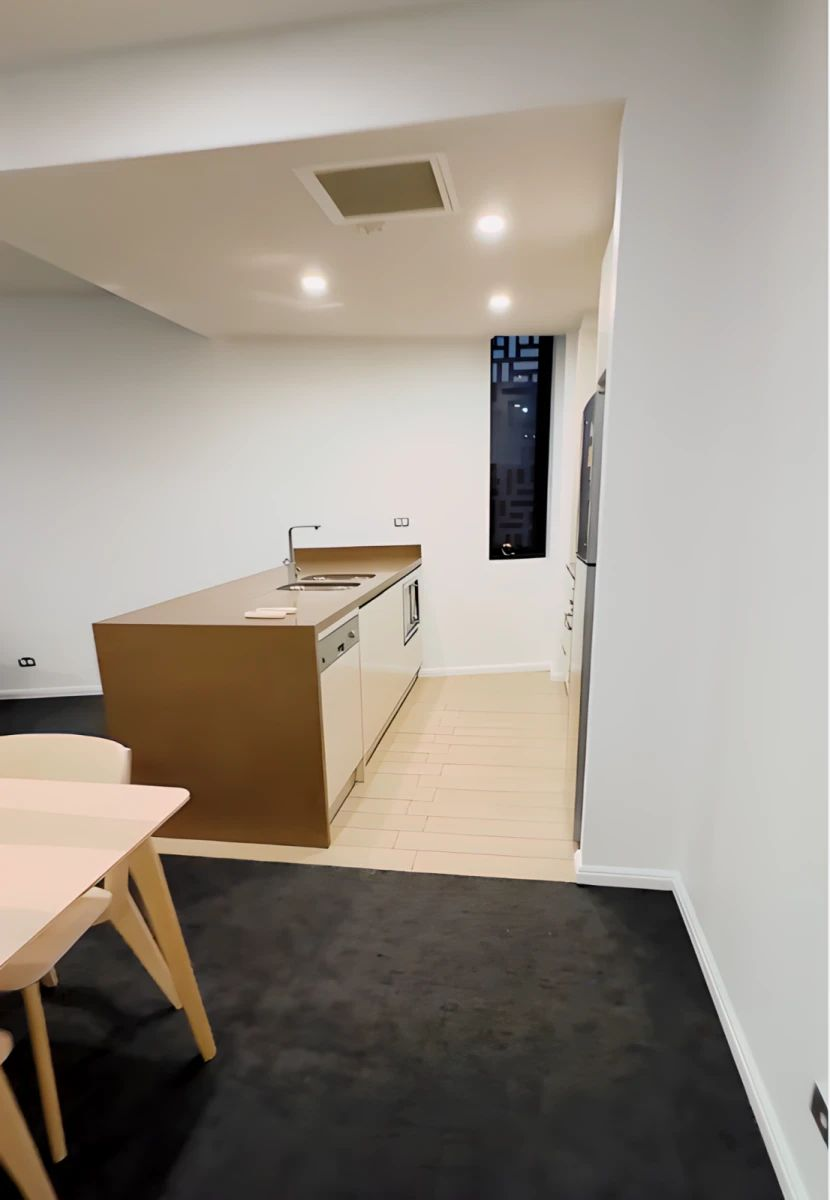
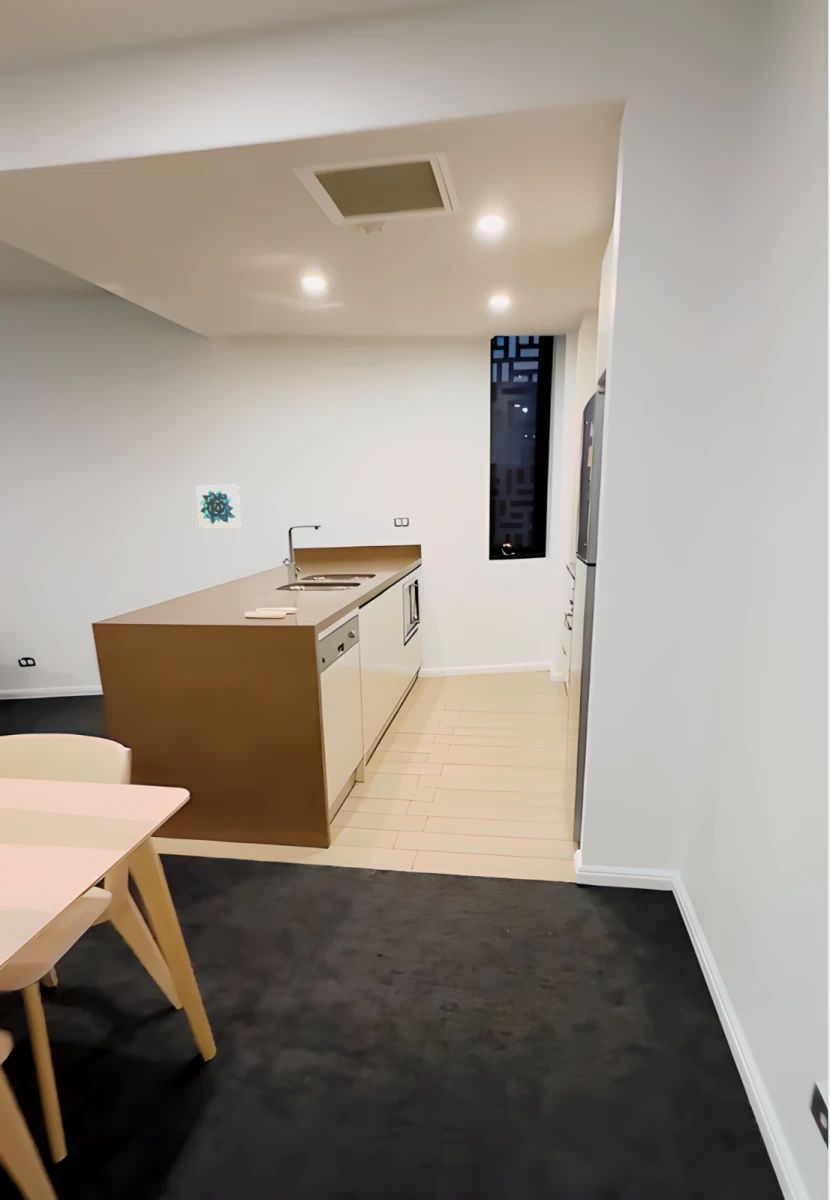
+ wall art [195,484,242,529]
